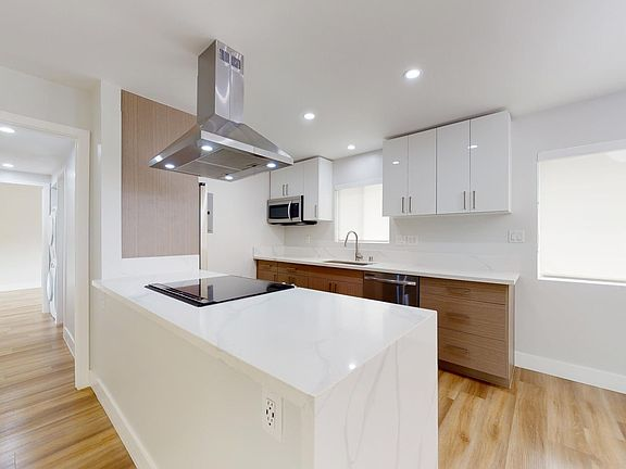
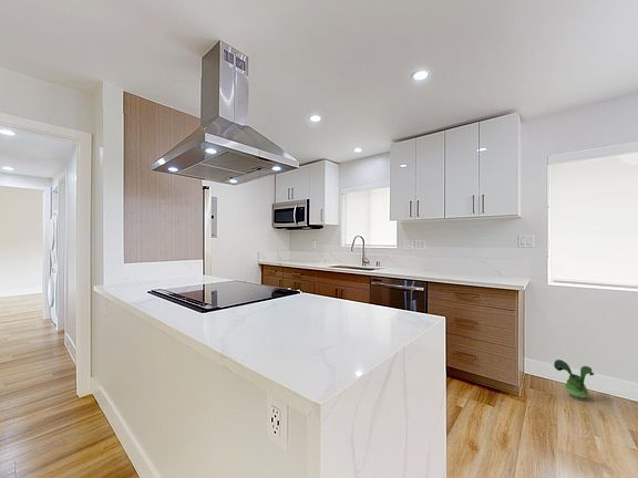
+ toy figurine [553,358,595,401]
